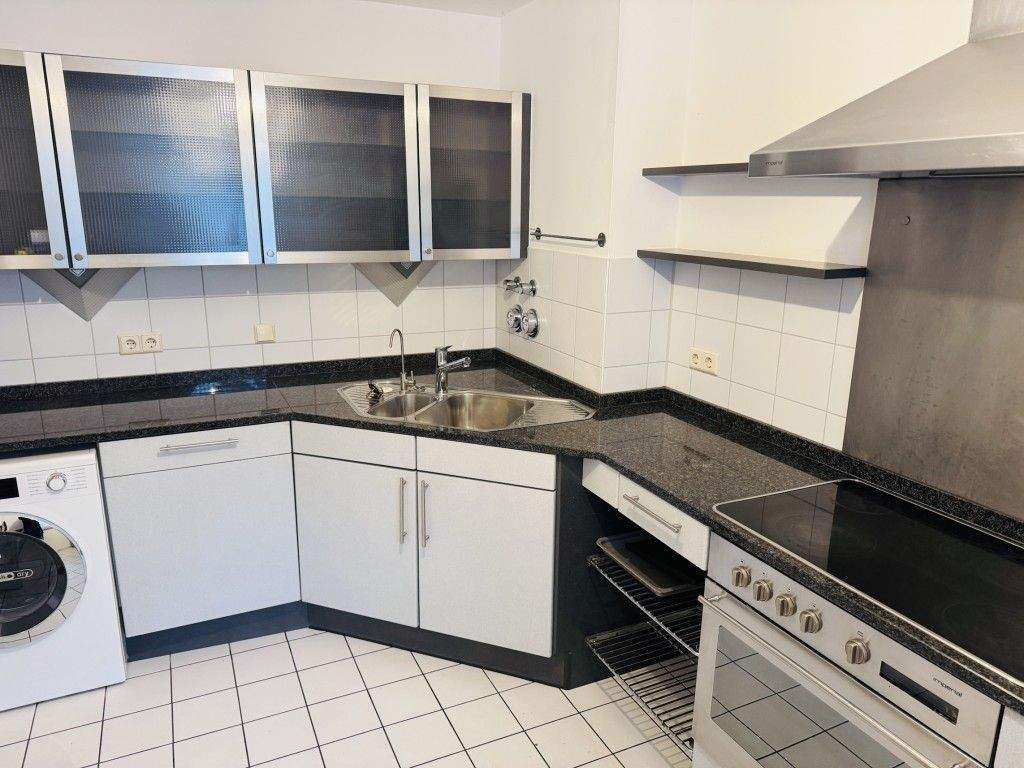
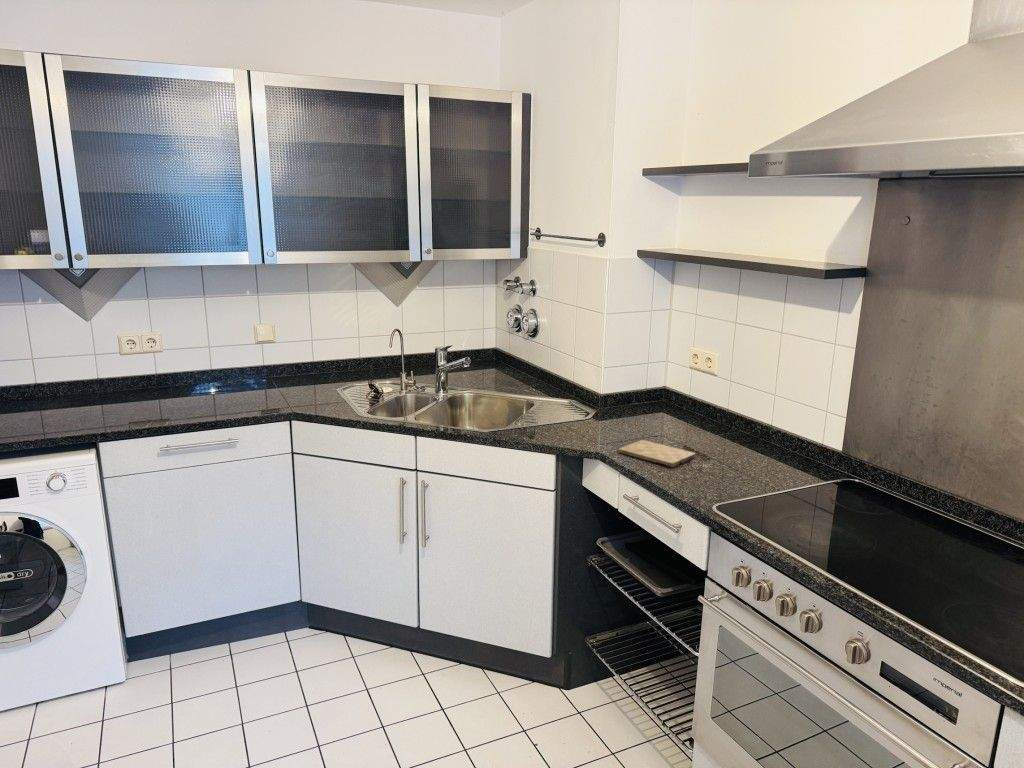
+ cutting board [618,439,696,469]
